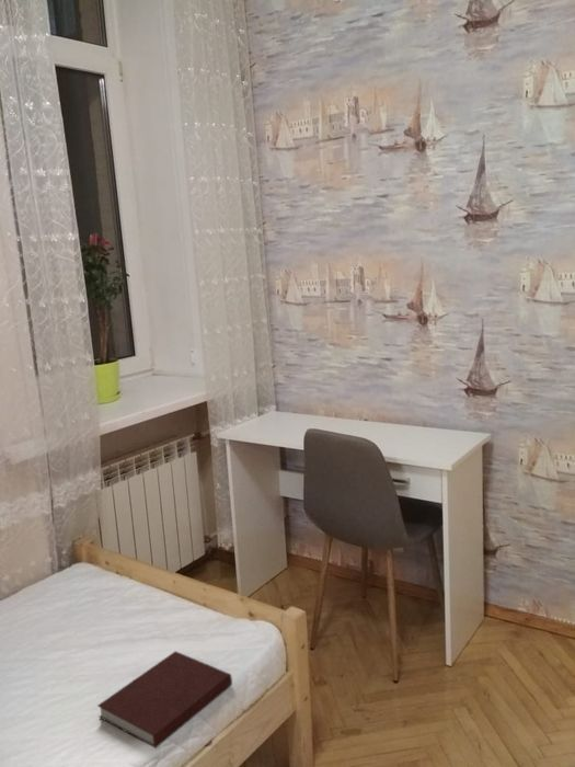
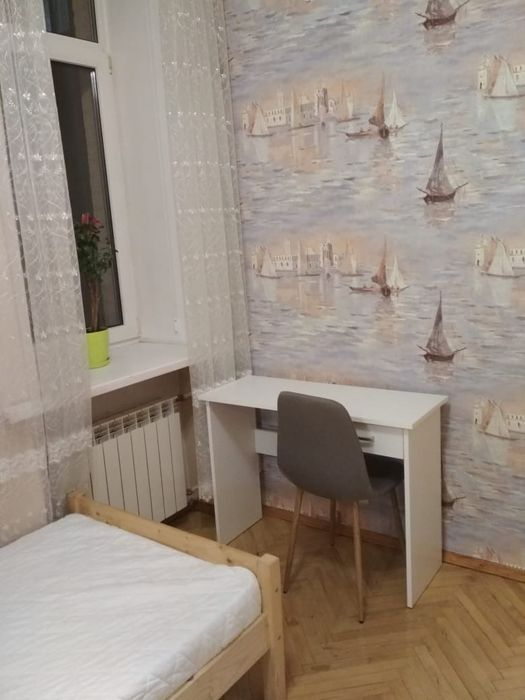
- notebook [96,650,233,749]
